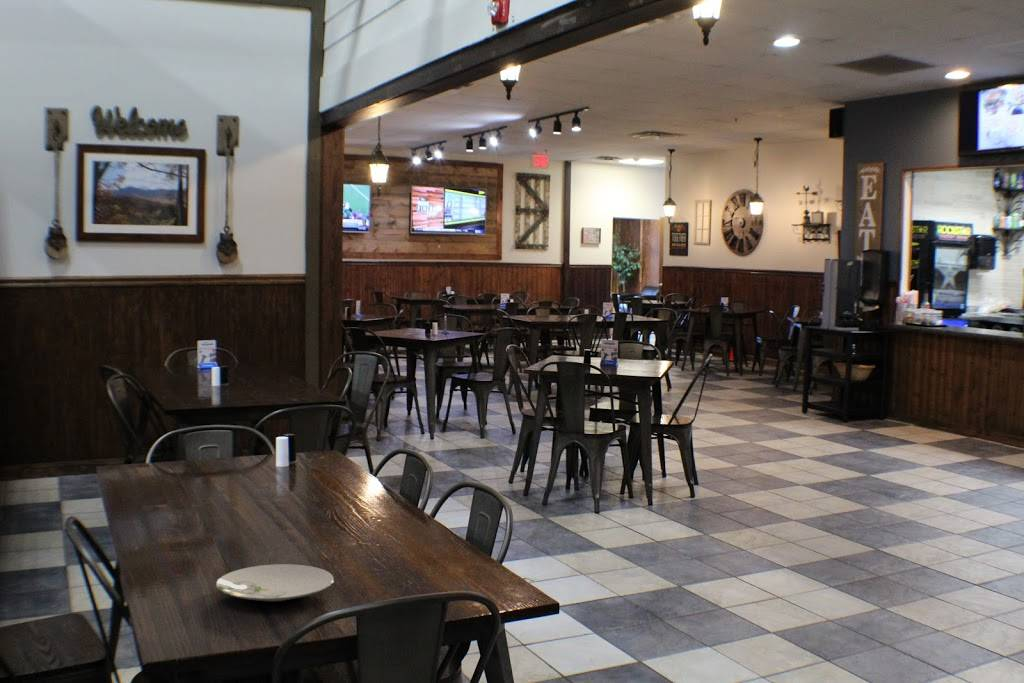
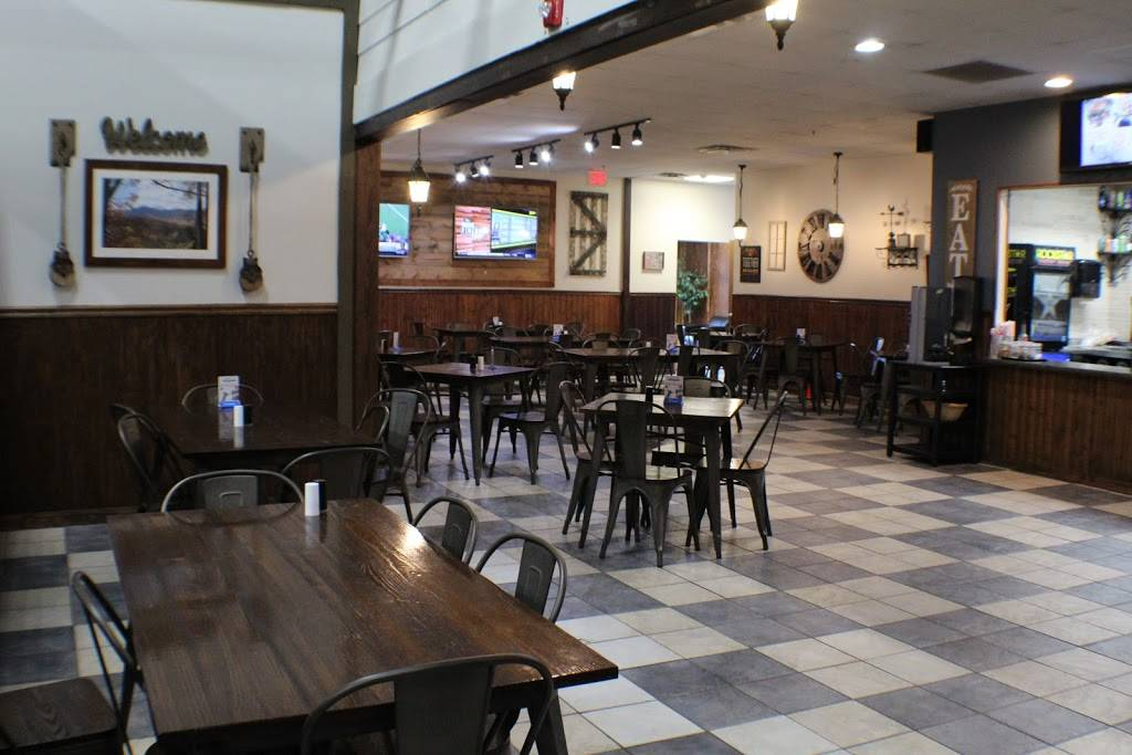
- plate [215,563,335,603]
